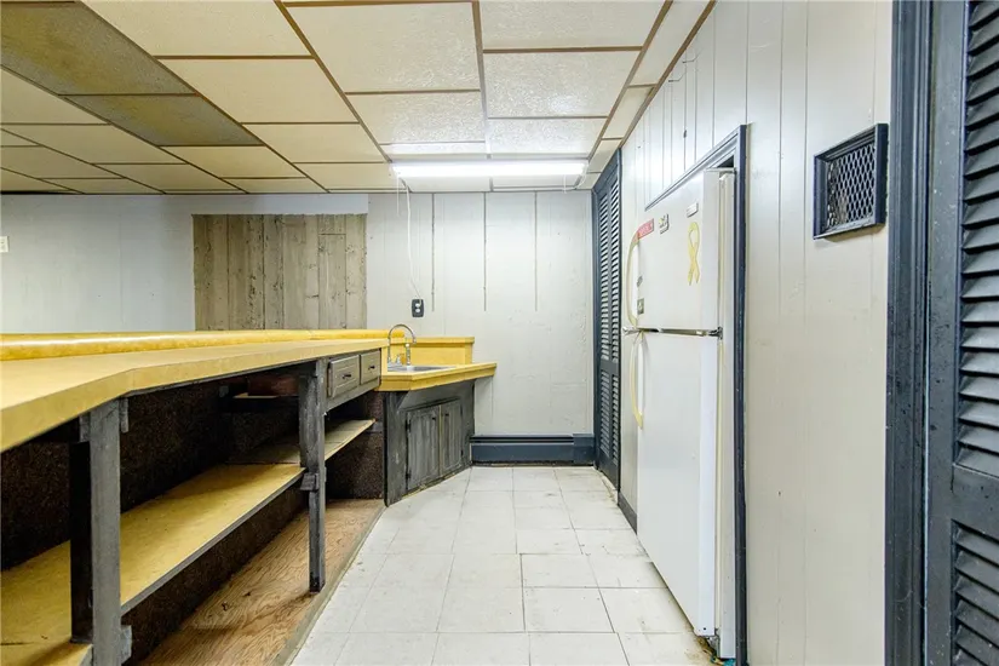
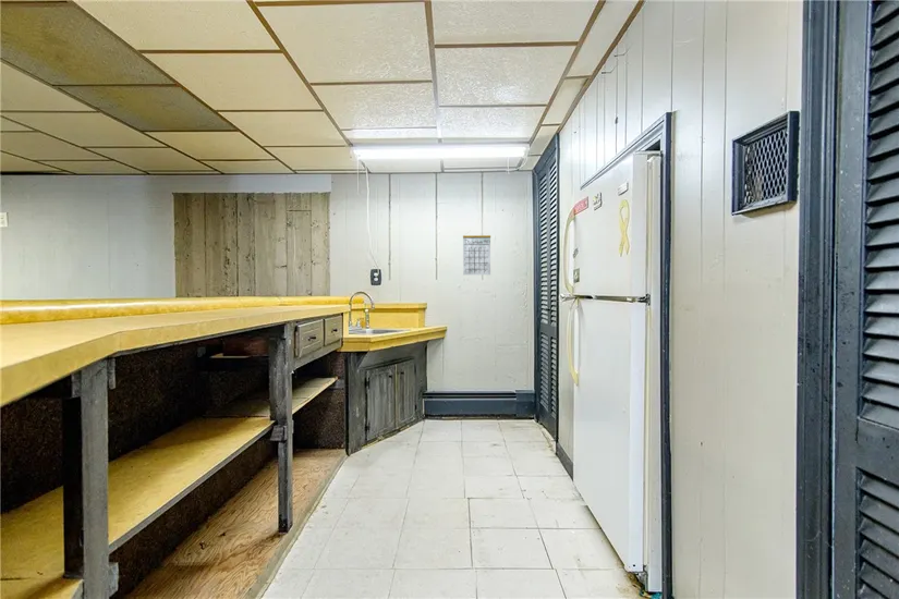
+ calendar [462,231,491,276]
